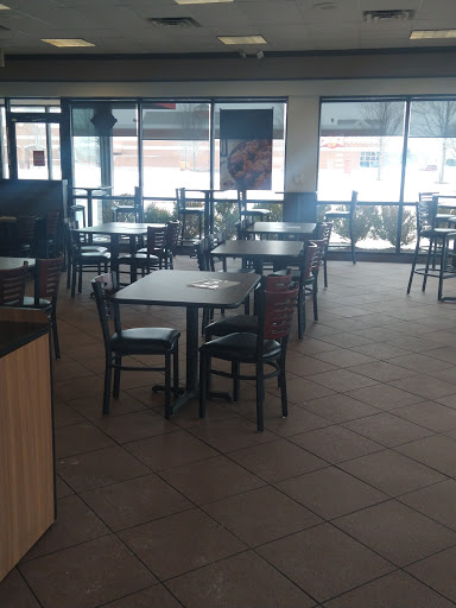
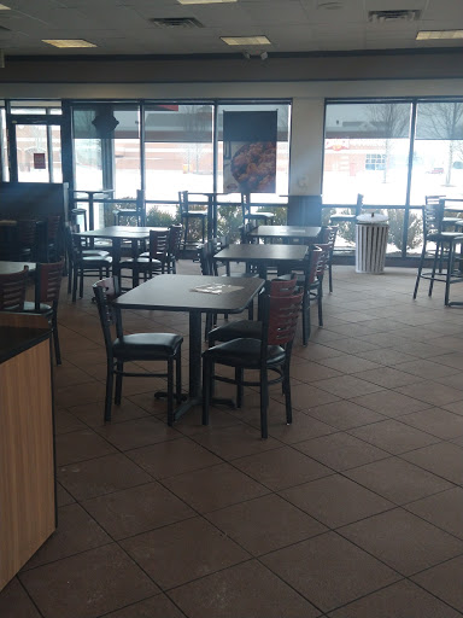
+ trash can [354,211,391,275]
